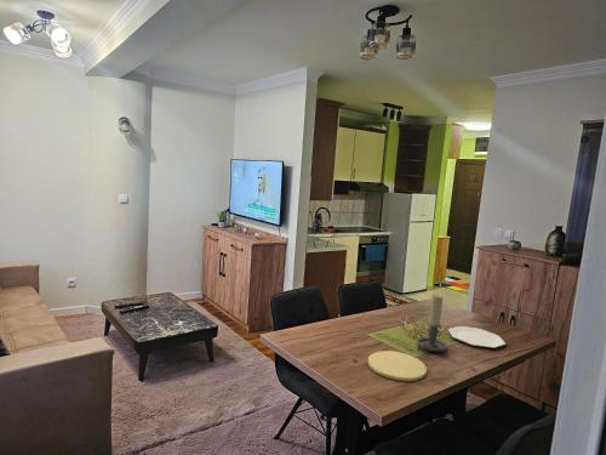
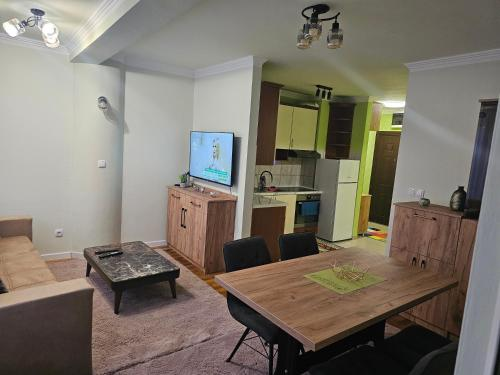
- candle holder [416,294,448,353]
- plate [367,349,428,382]
- plate [447,325,507,349]
